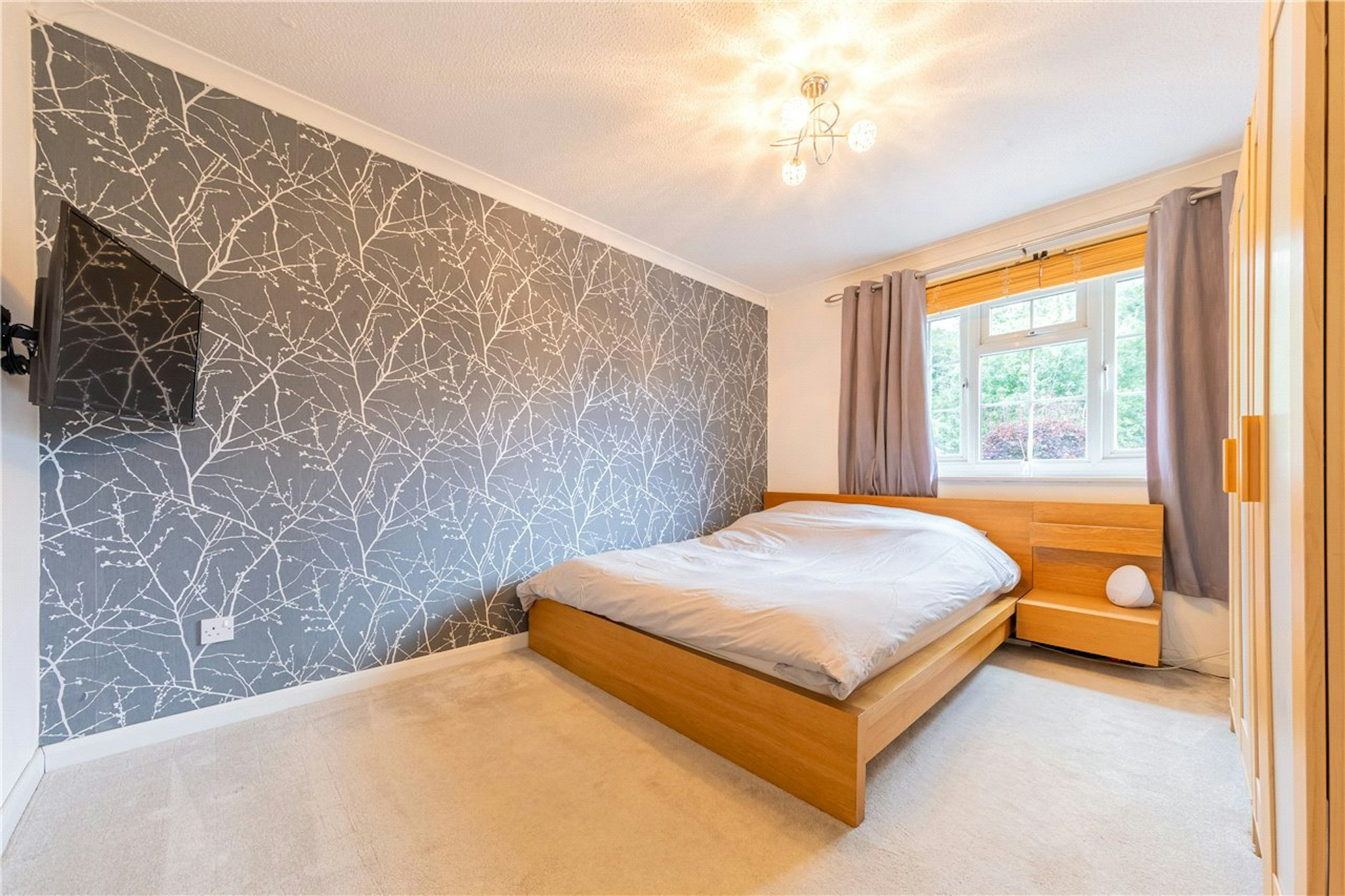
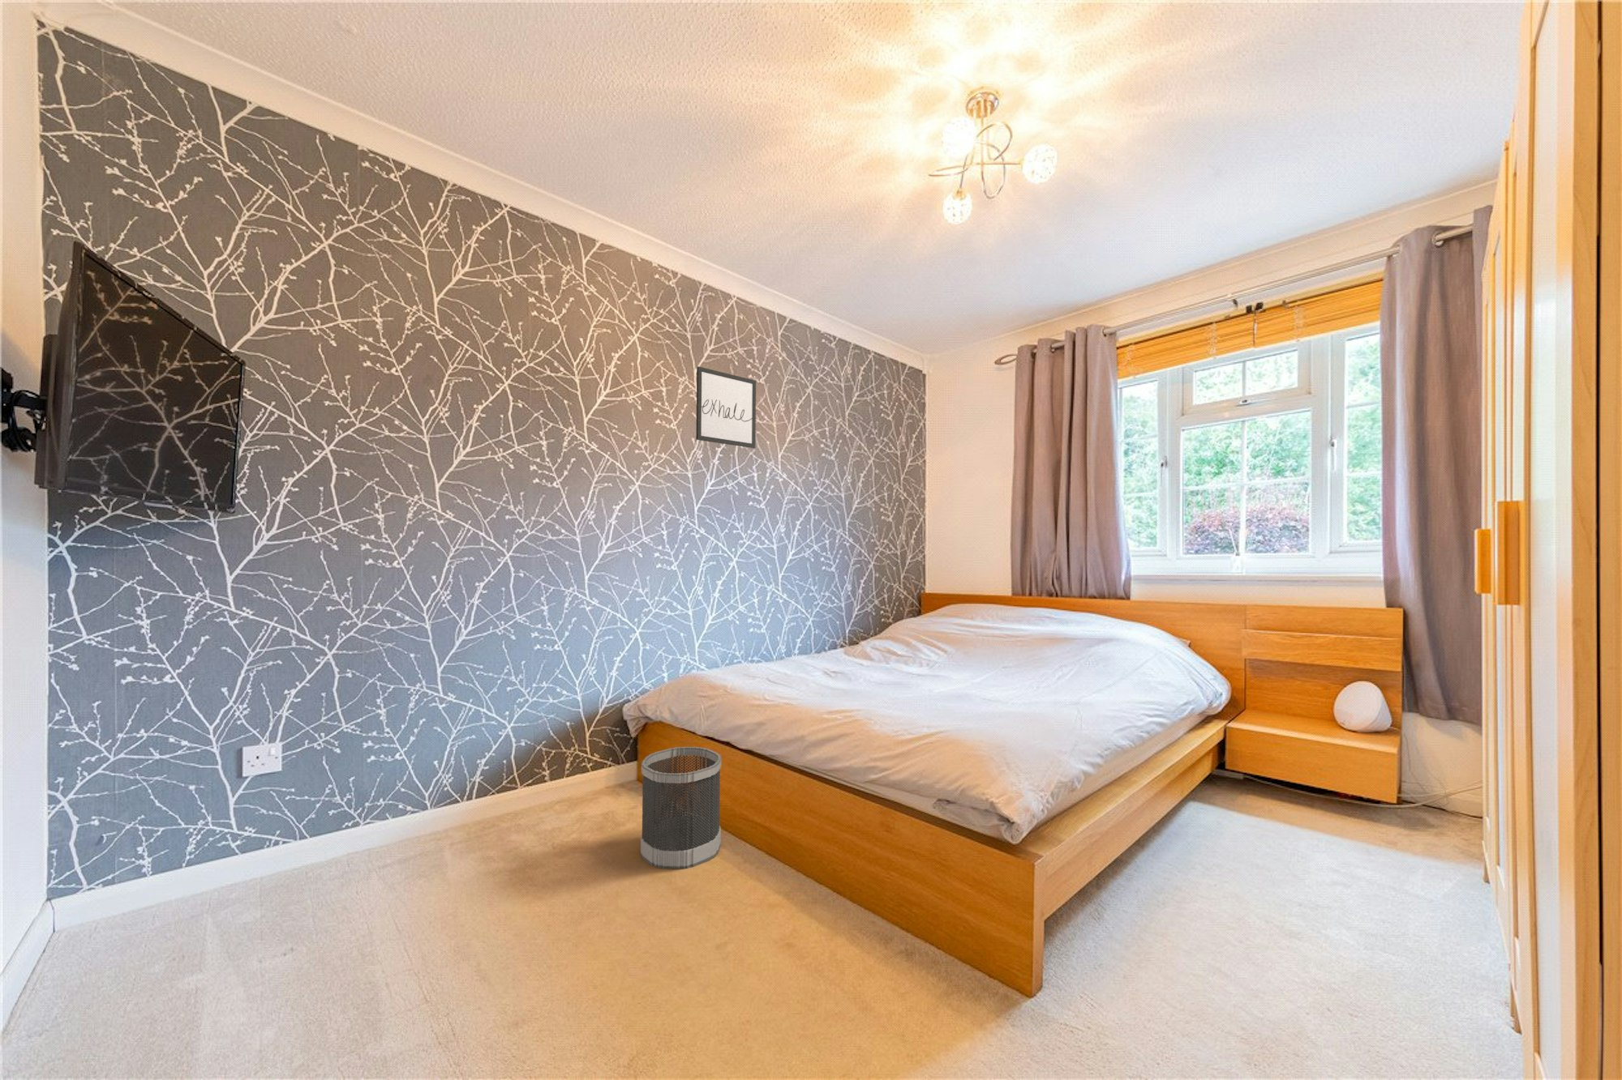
+ wastebasket [640,746,722,870]
+ wall art [696,365,756,448]
